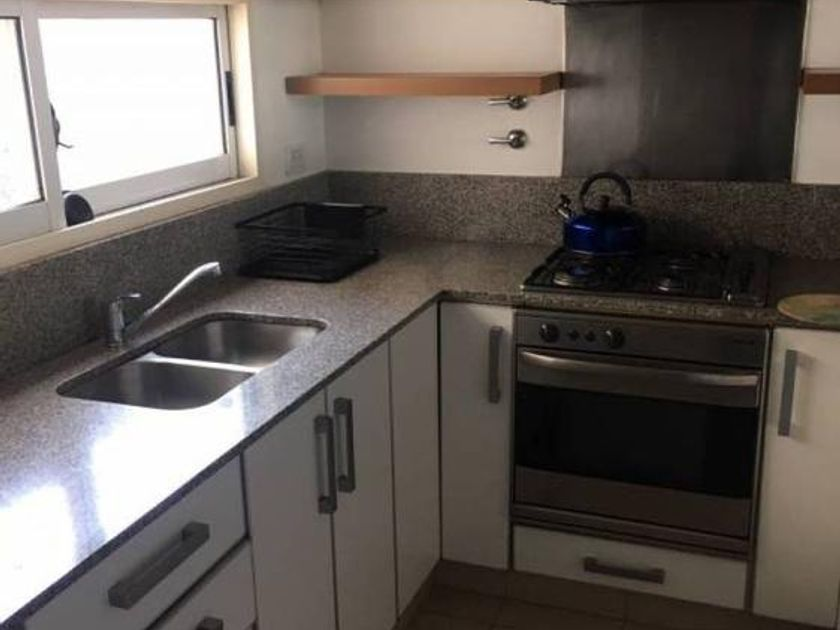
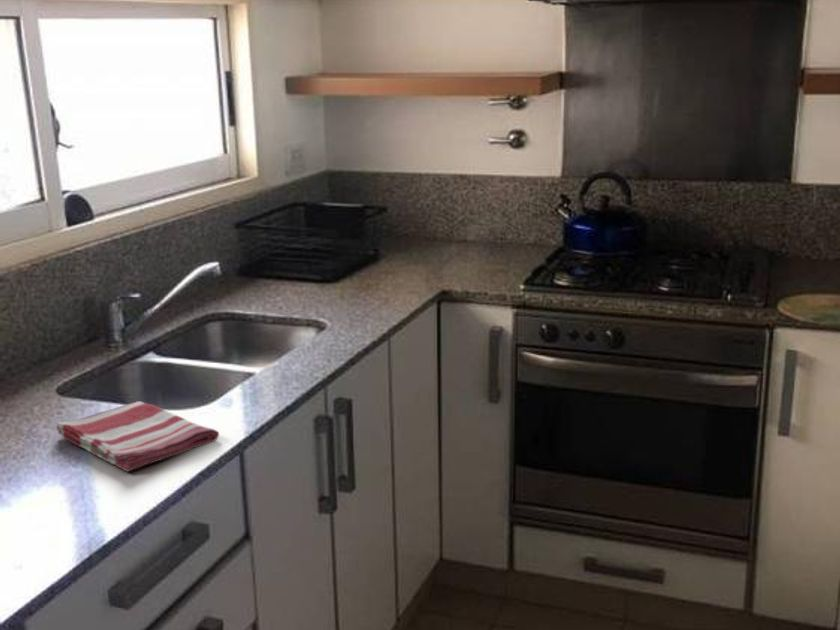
+ dish towel [55,400,220,473]
